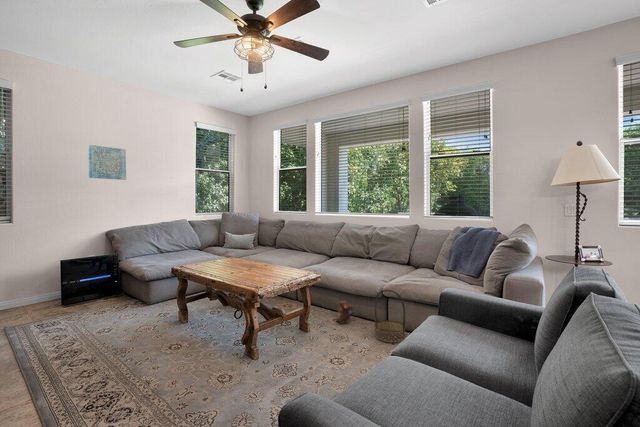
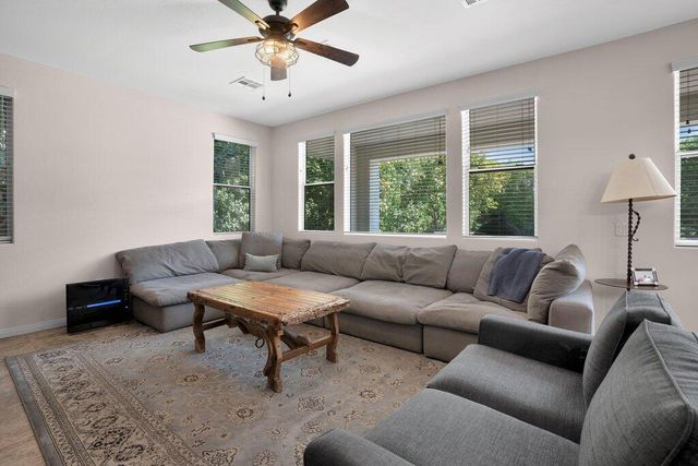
- wall art [87,144,127,181]
- basket [373,289,406,344]
- plush toy [335,300,354,325]
